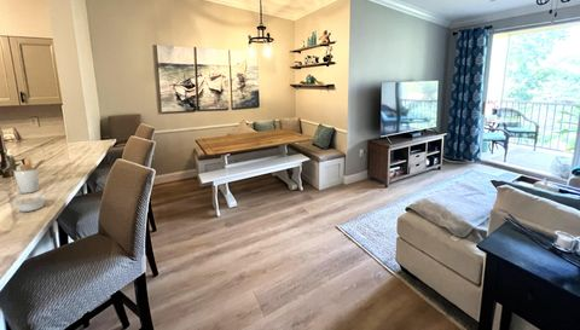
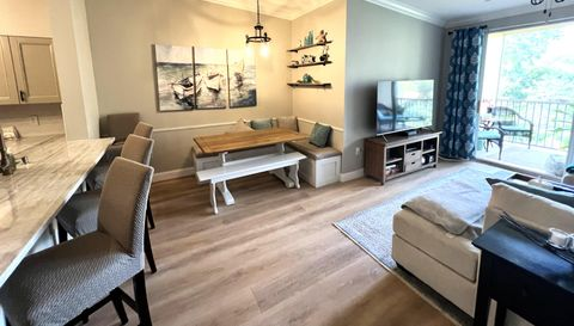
- legume [11,190,48,213]
- utensil holder [12,156,47,195]
